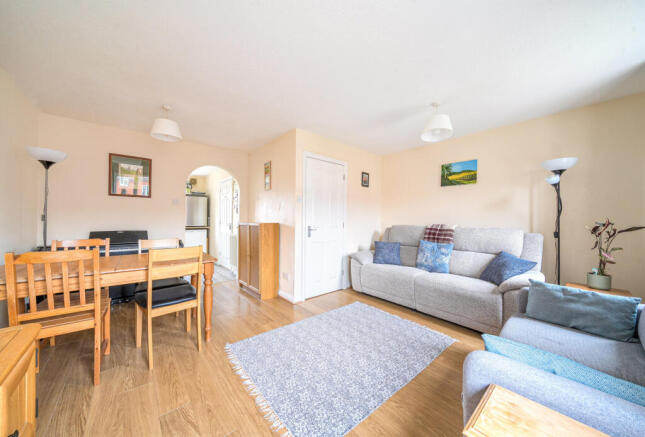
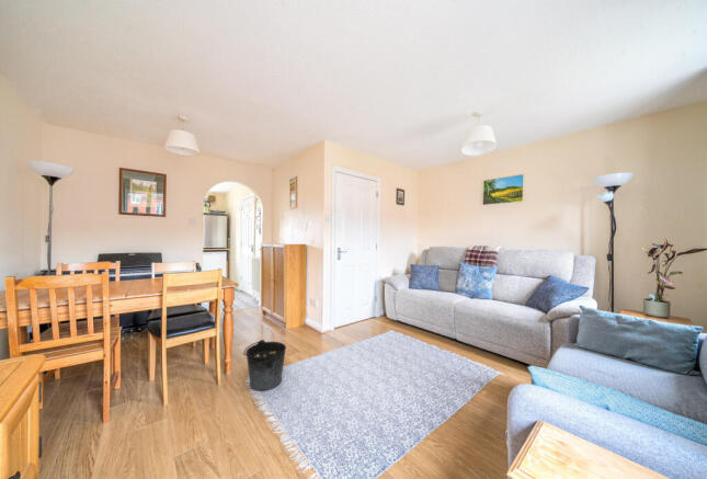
+ bucket [242,339,287,391]
